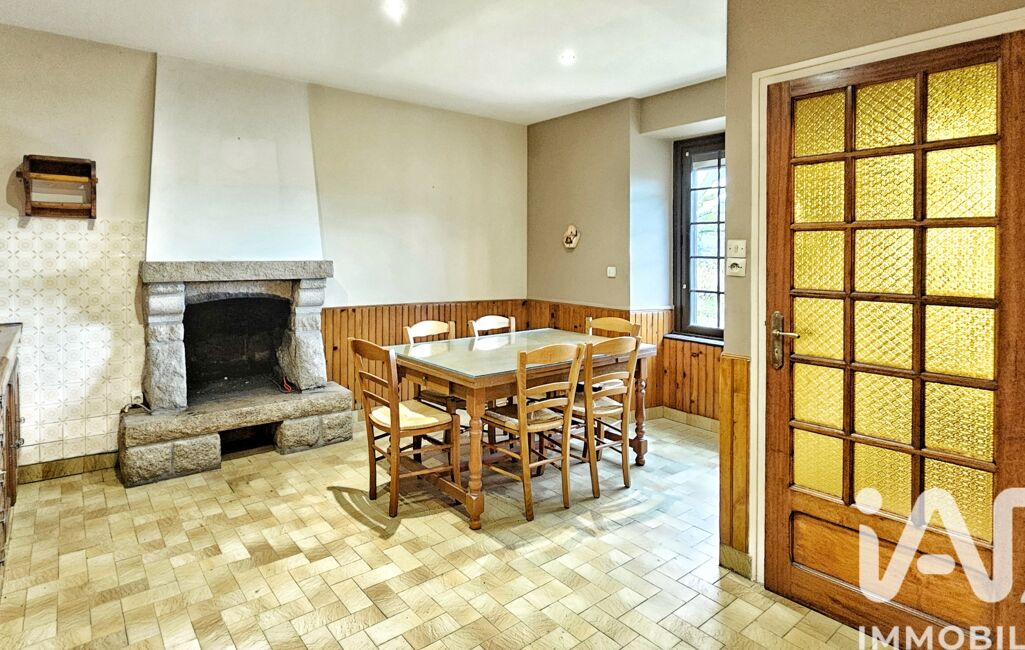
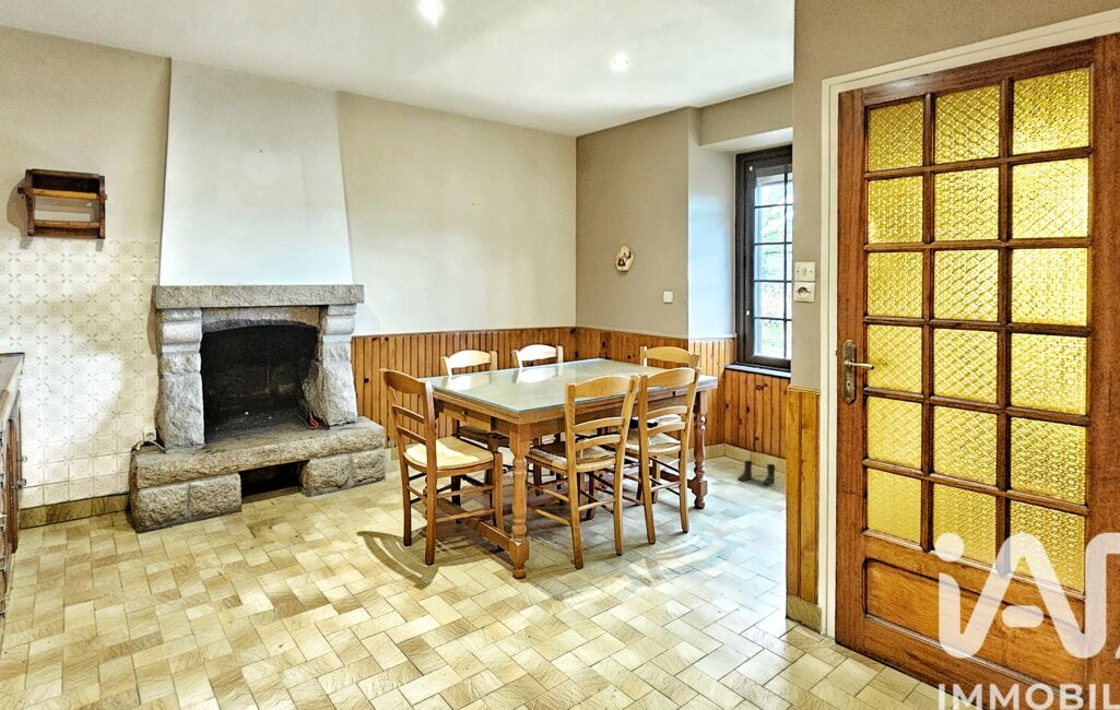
+ boots [736,460,777,486]
